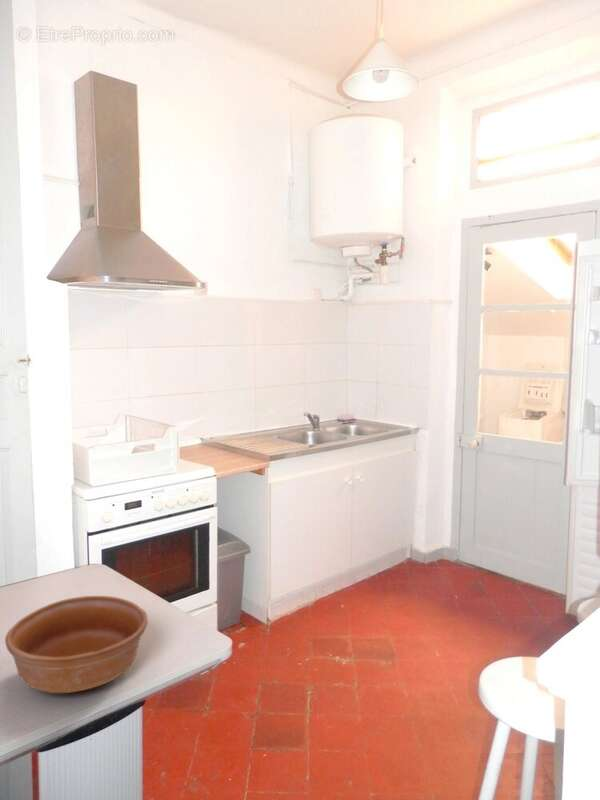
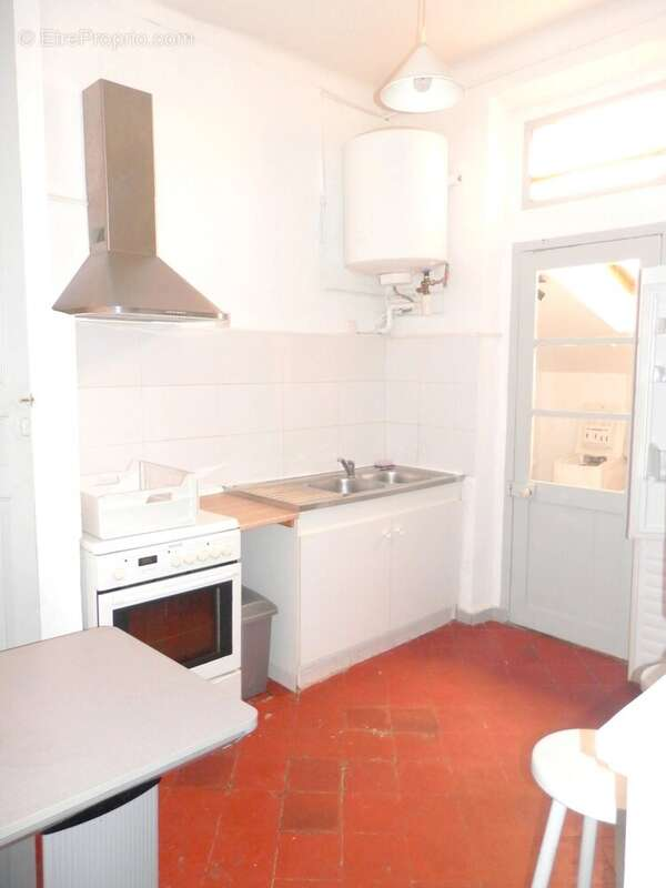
- bowl [4,595,149,694]
